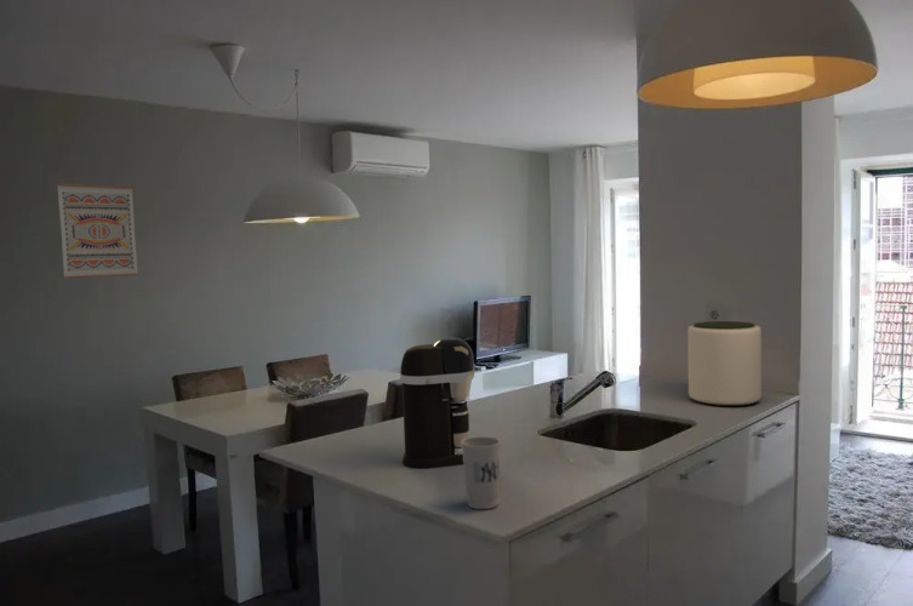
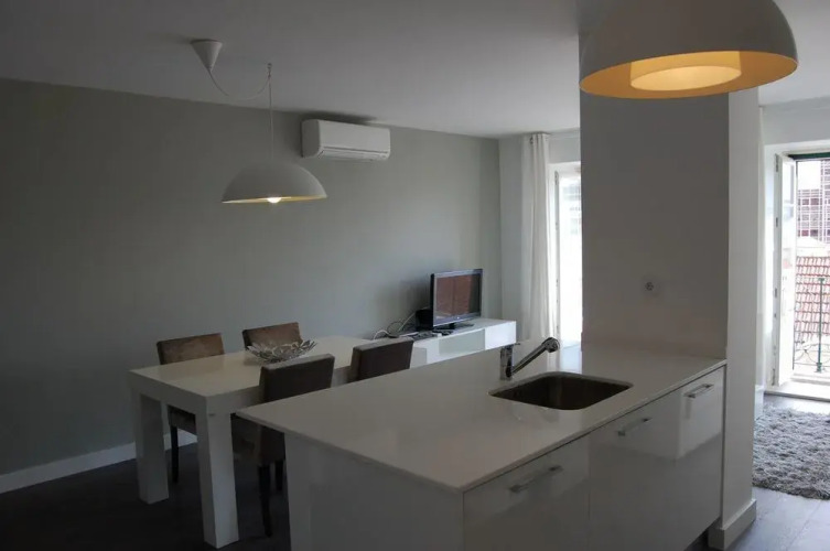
- coffee maker [399,337,475,469]
- cup [462,435,502,510]
- wall art [56,182,139,280]
- plant pot [686,320,763,407]
